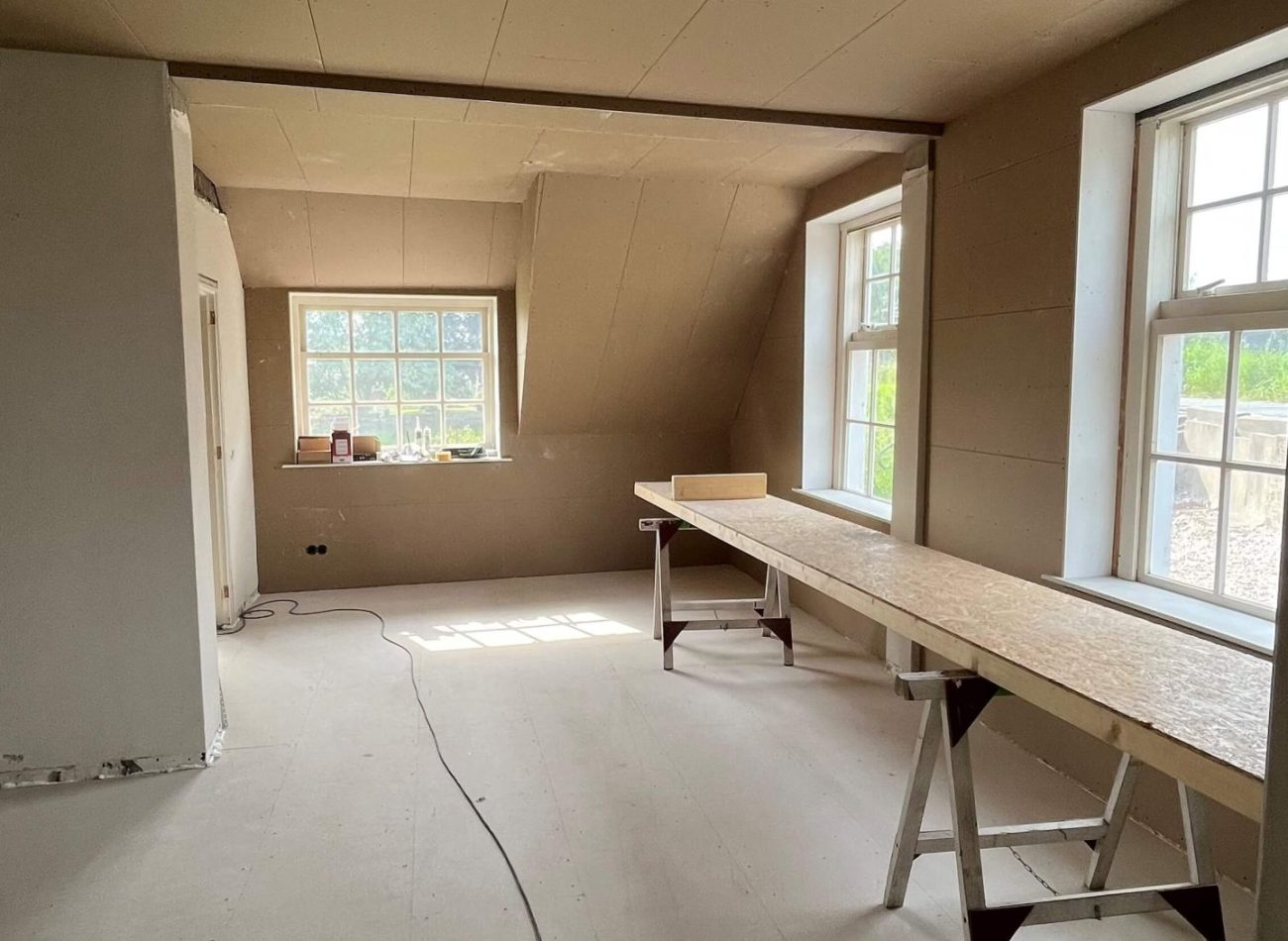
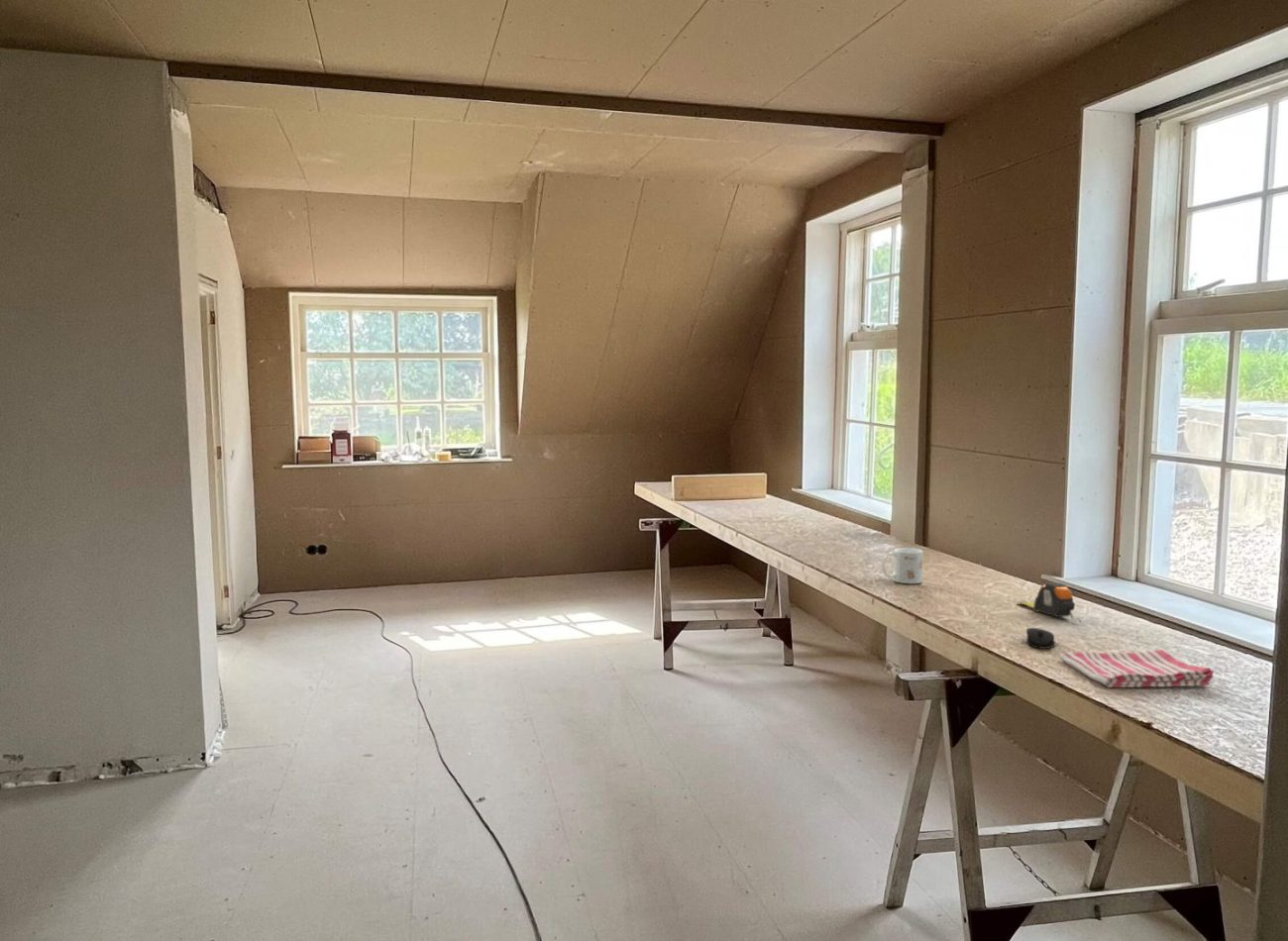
+ dish towel [1058,649,1215,688]
+ mug [881,547,923,584]
+ mouse [1025,627,1057,650]
+ tape measure [1016,582,1082,624]
